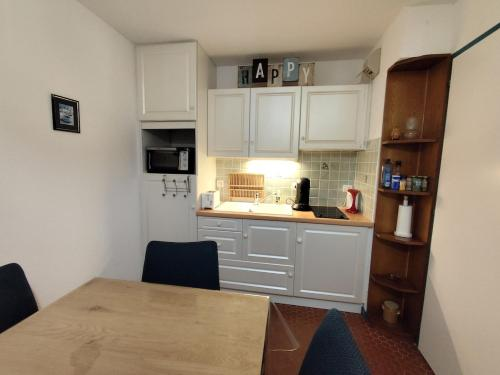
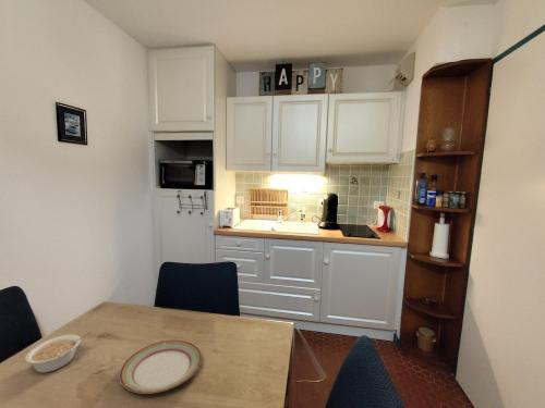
+ plate [119,339,203,395]
+ legume [24,331,92,374]
